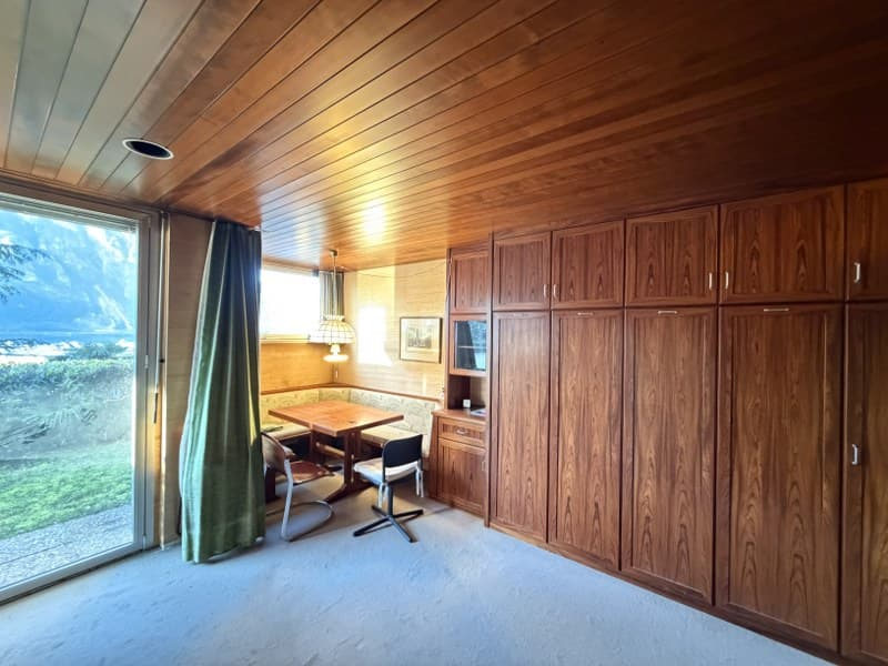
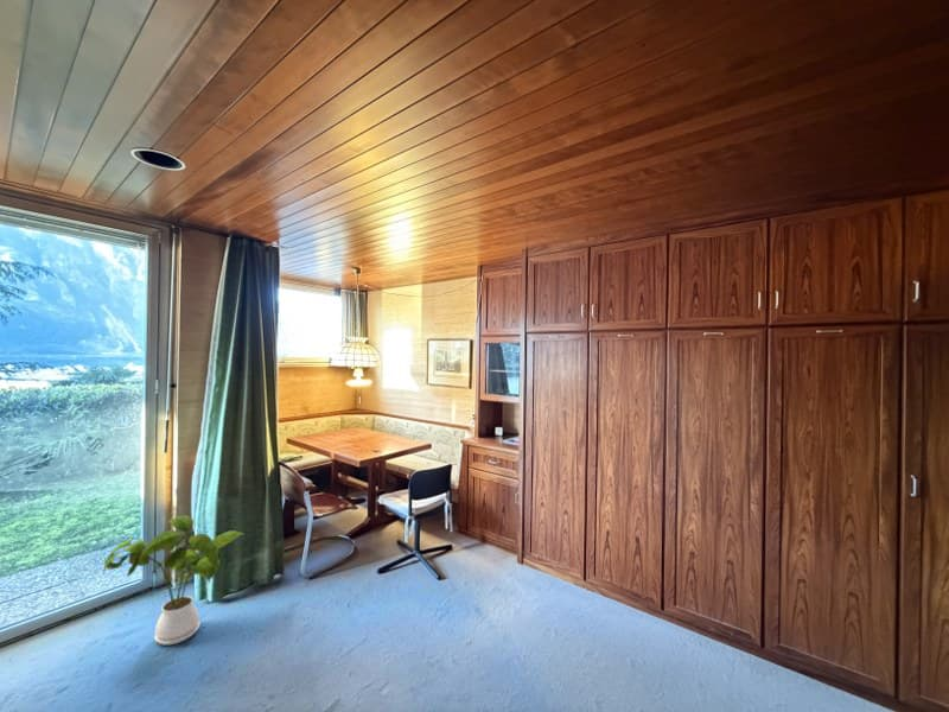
+ house plant [103,514,247,647]
